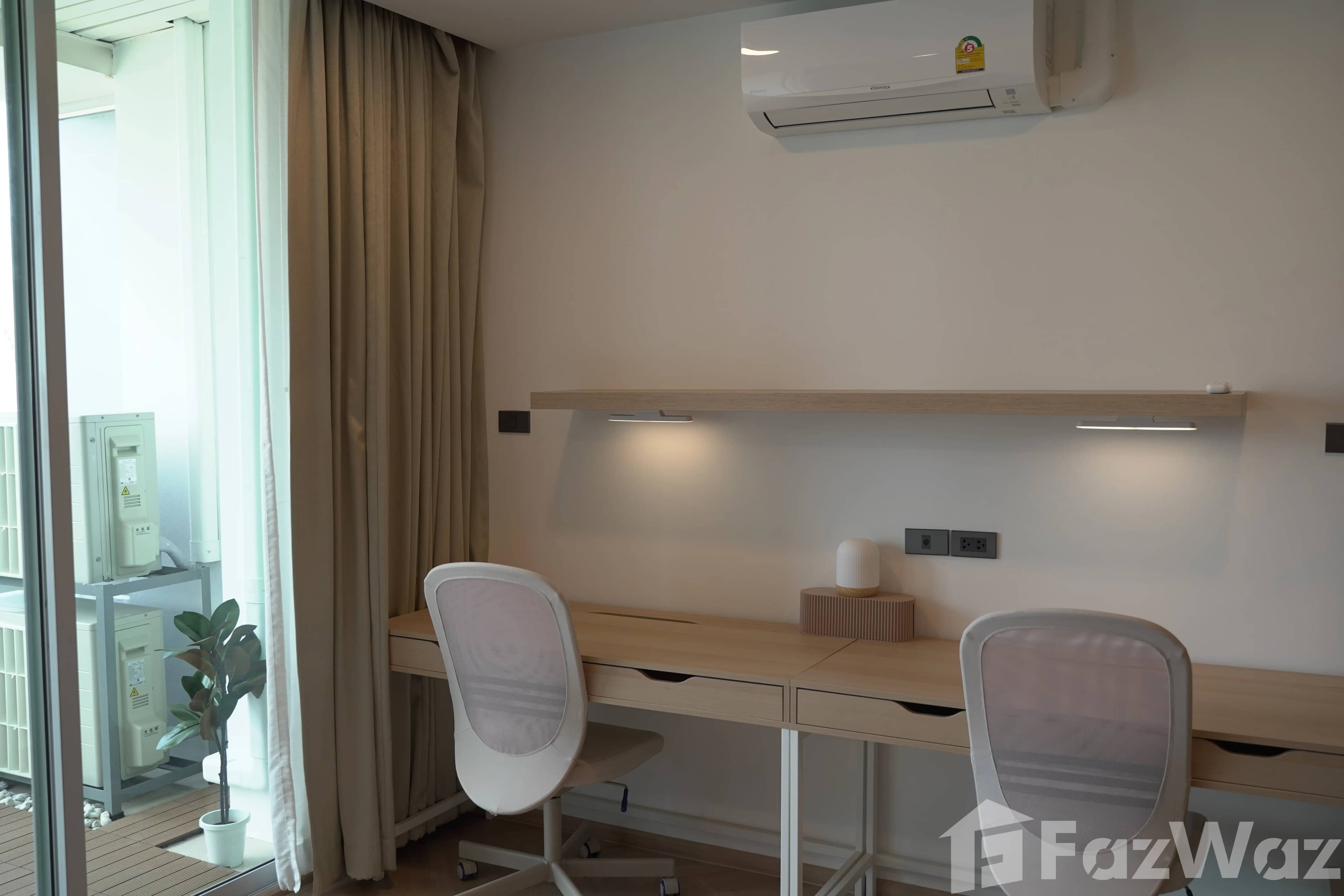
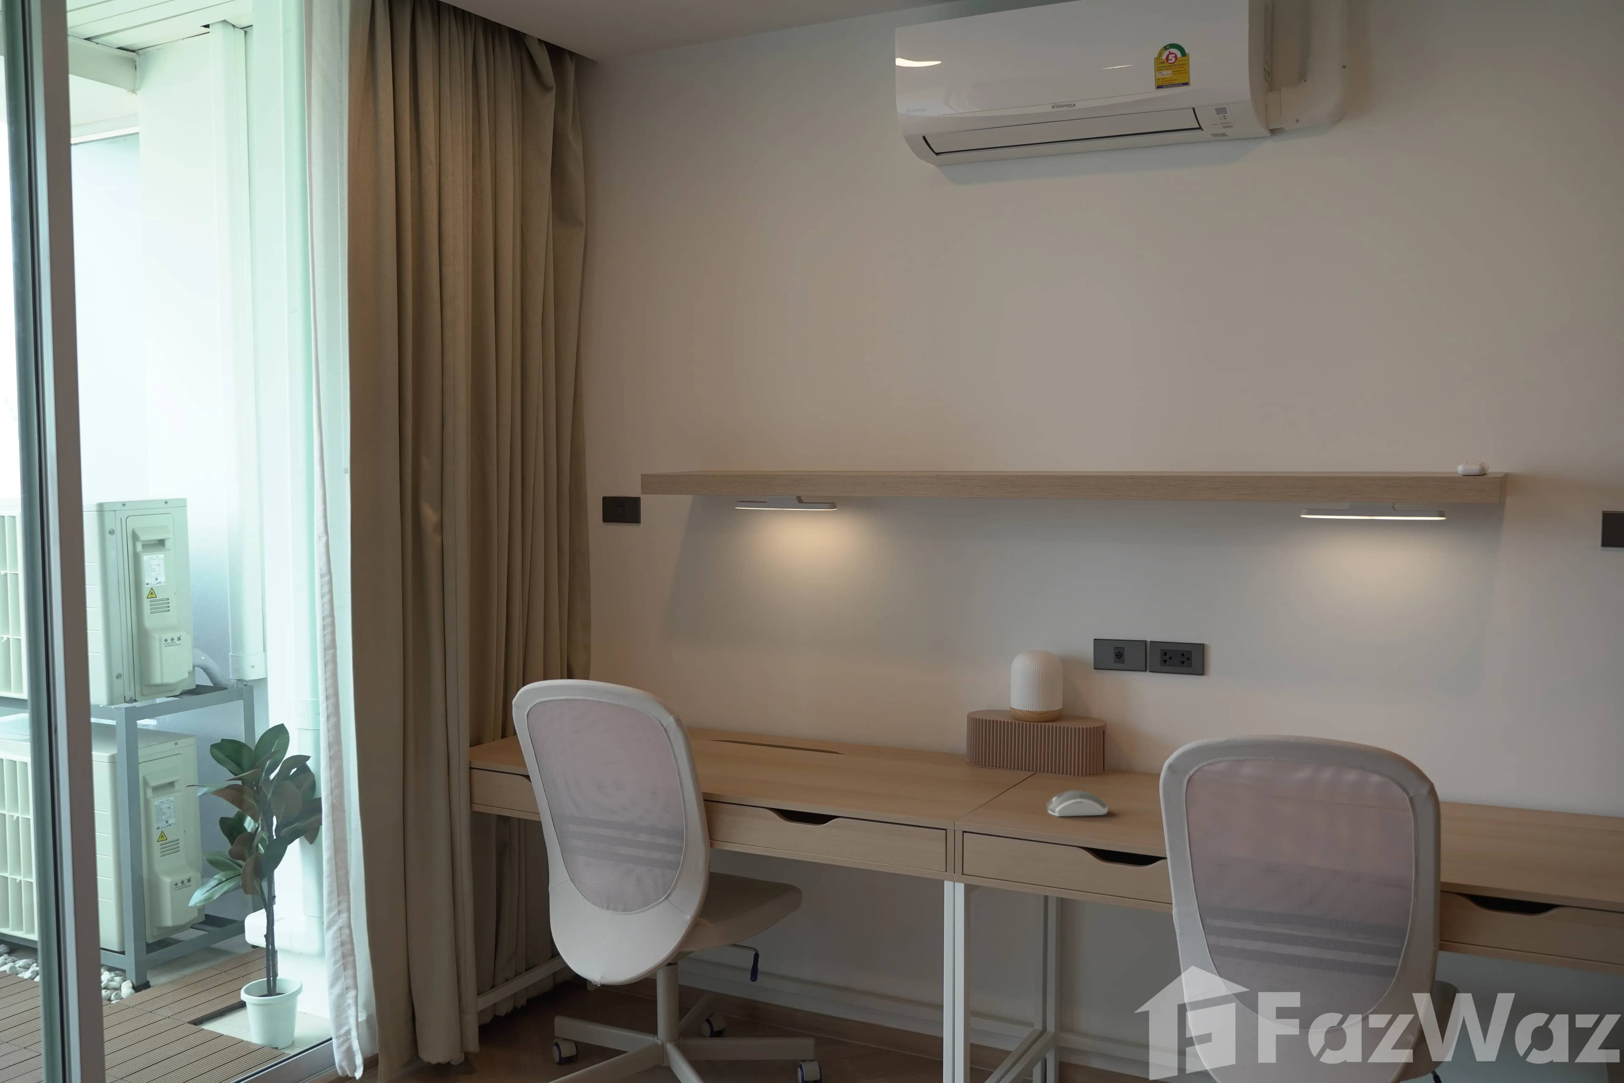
+ computer mouse [1046,789,1108,817]
